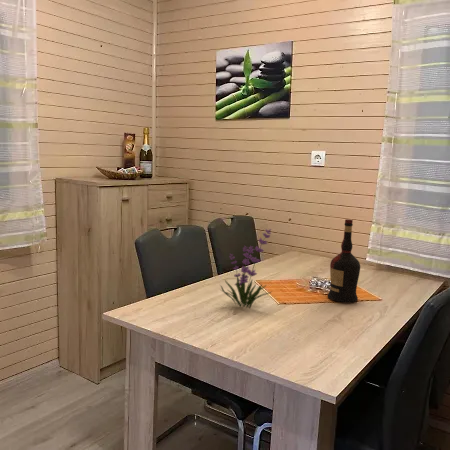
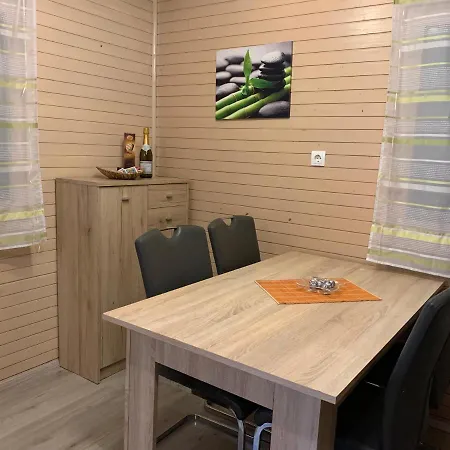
- liquor [327,218,361,304]
- plant [219,228,272,309]
